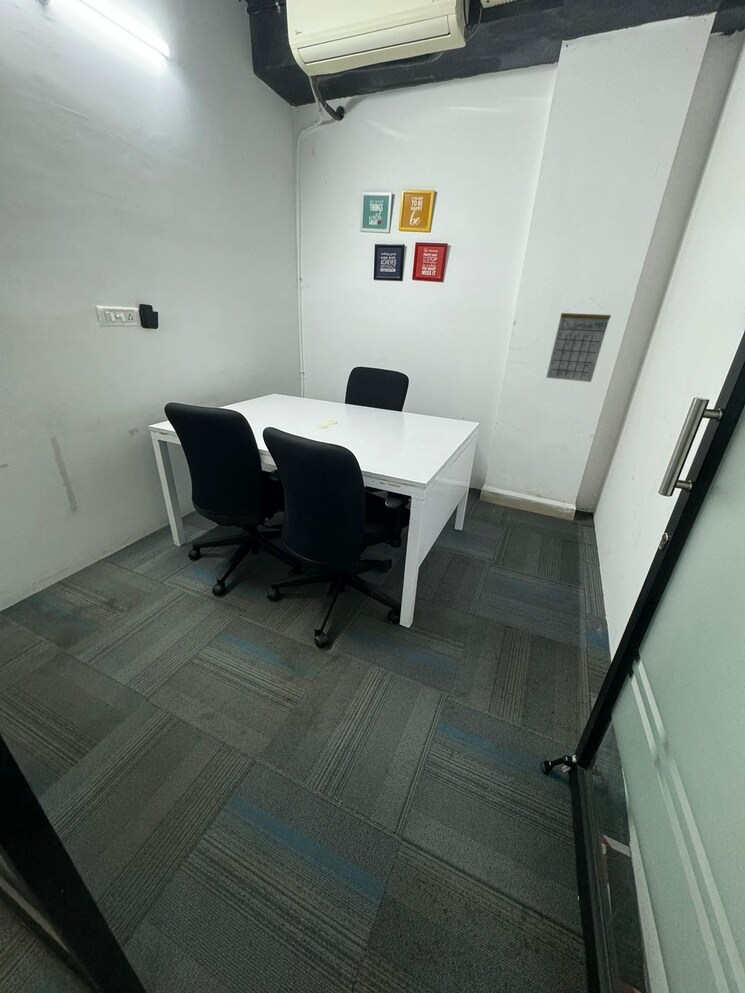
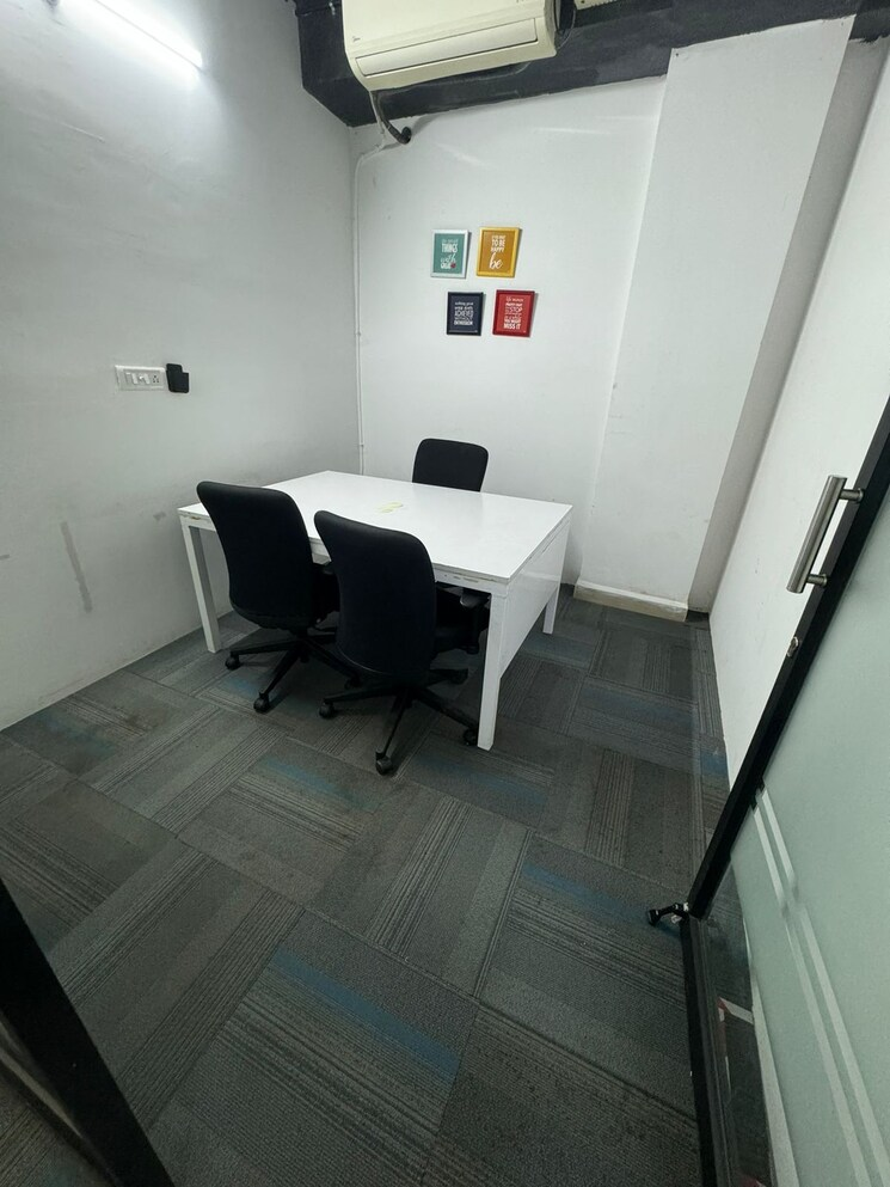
- calendar [545,296,612,383]
